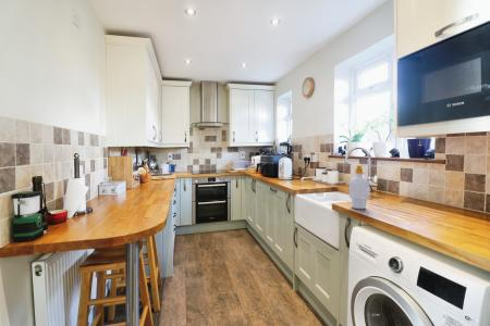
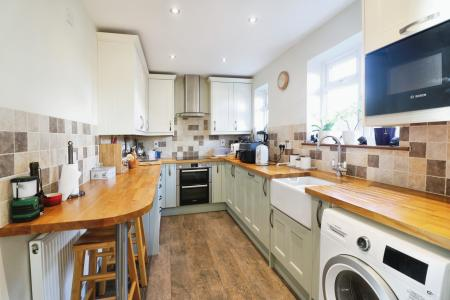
- soap bottle [348,164,370,210]
